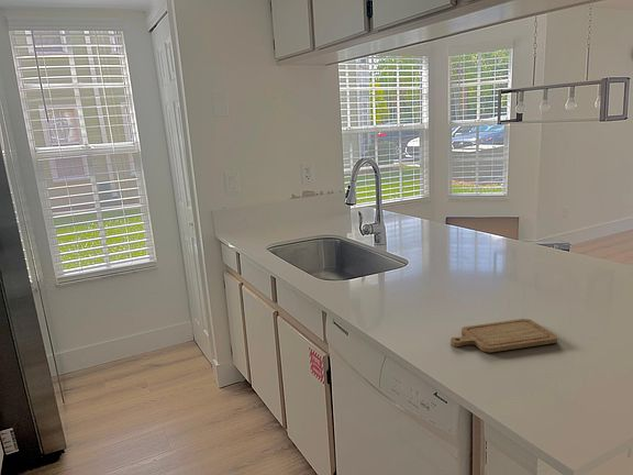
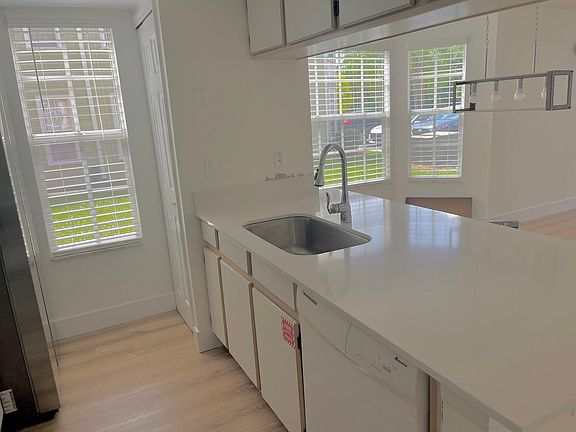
- chopping board [449,318,558,353]
